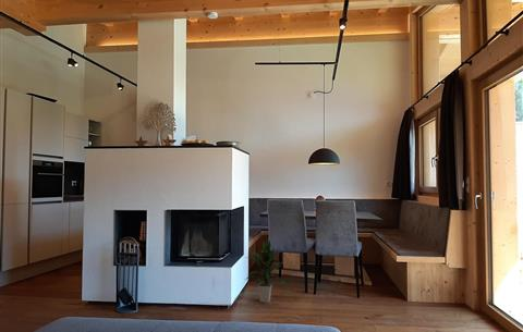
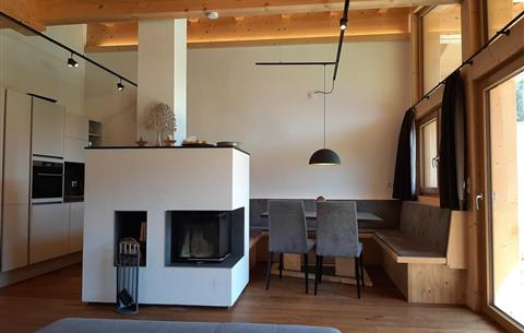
- indoor plant [243,238,291,304]
